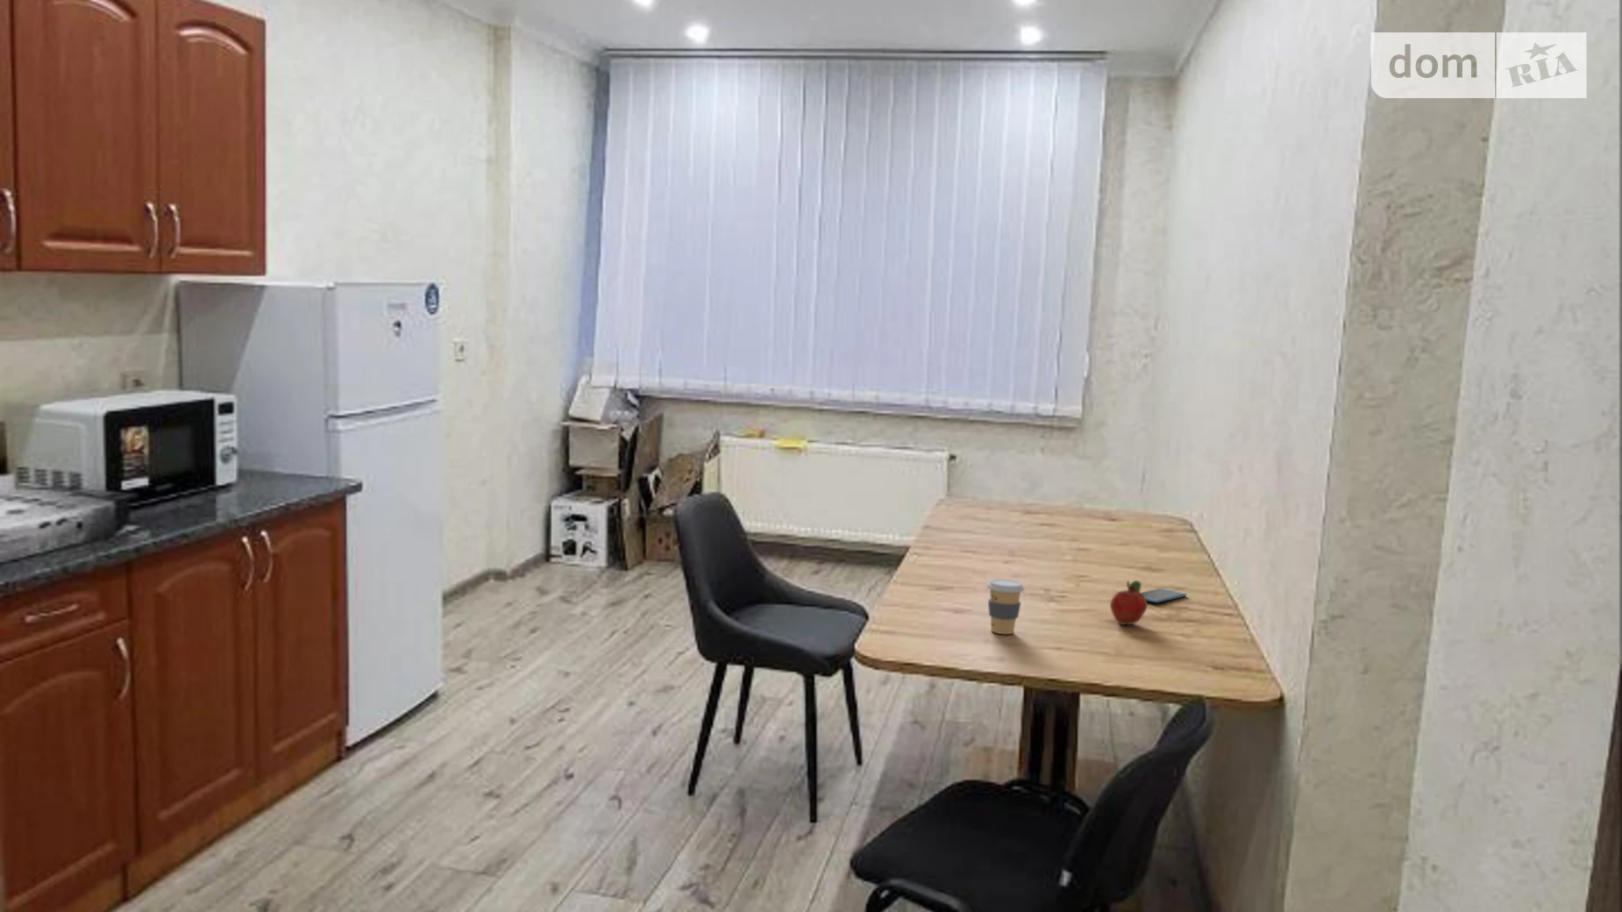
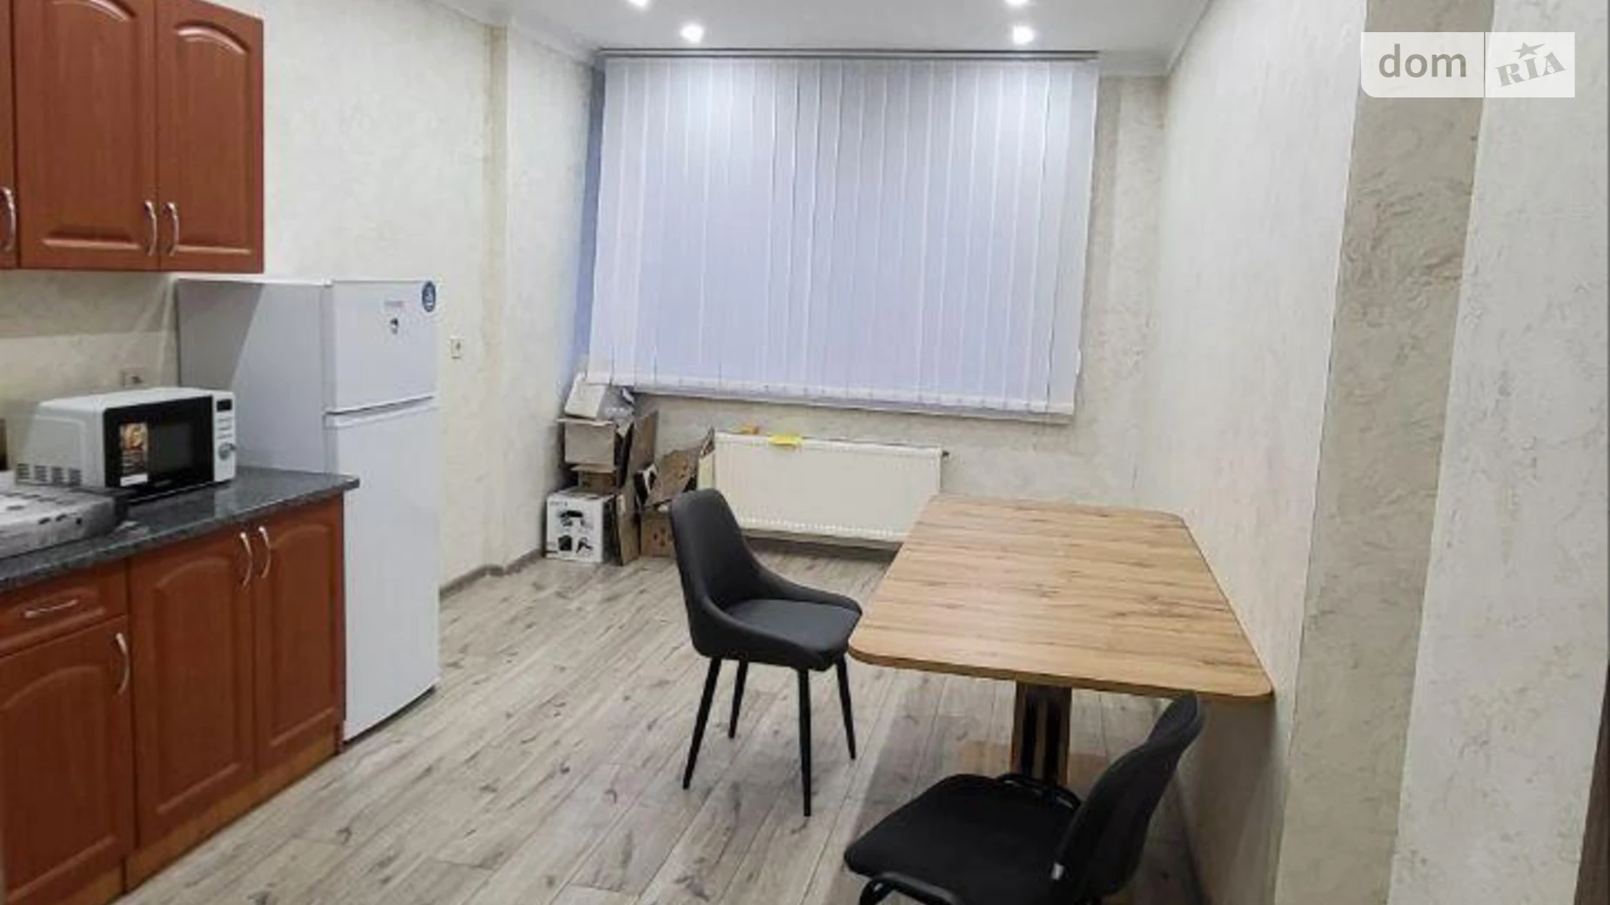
- coffee cup [986,578,1026,635]
- smartphone [1142,588,1188,605]
- fruit [1110,580,1149,625]
